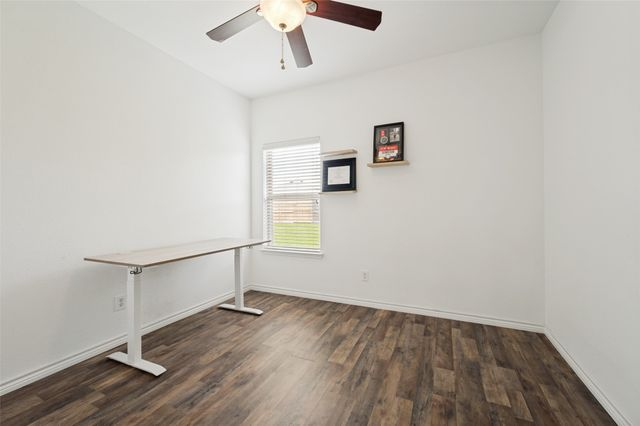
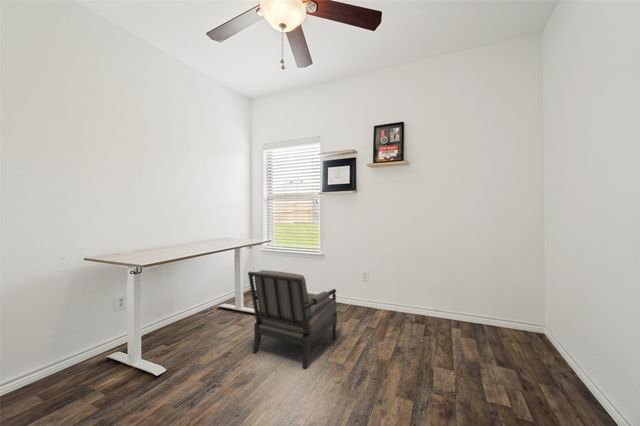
+ chair [247,269,338,370]
